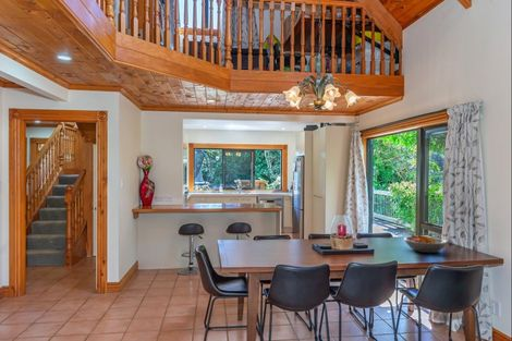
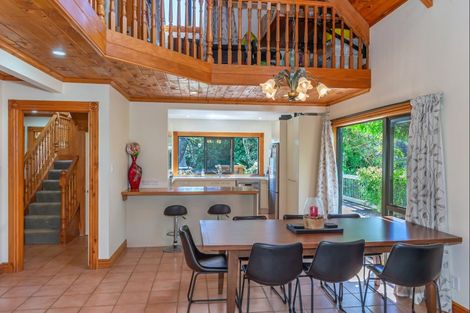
- fruit bowl [403,233,449,254]
